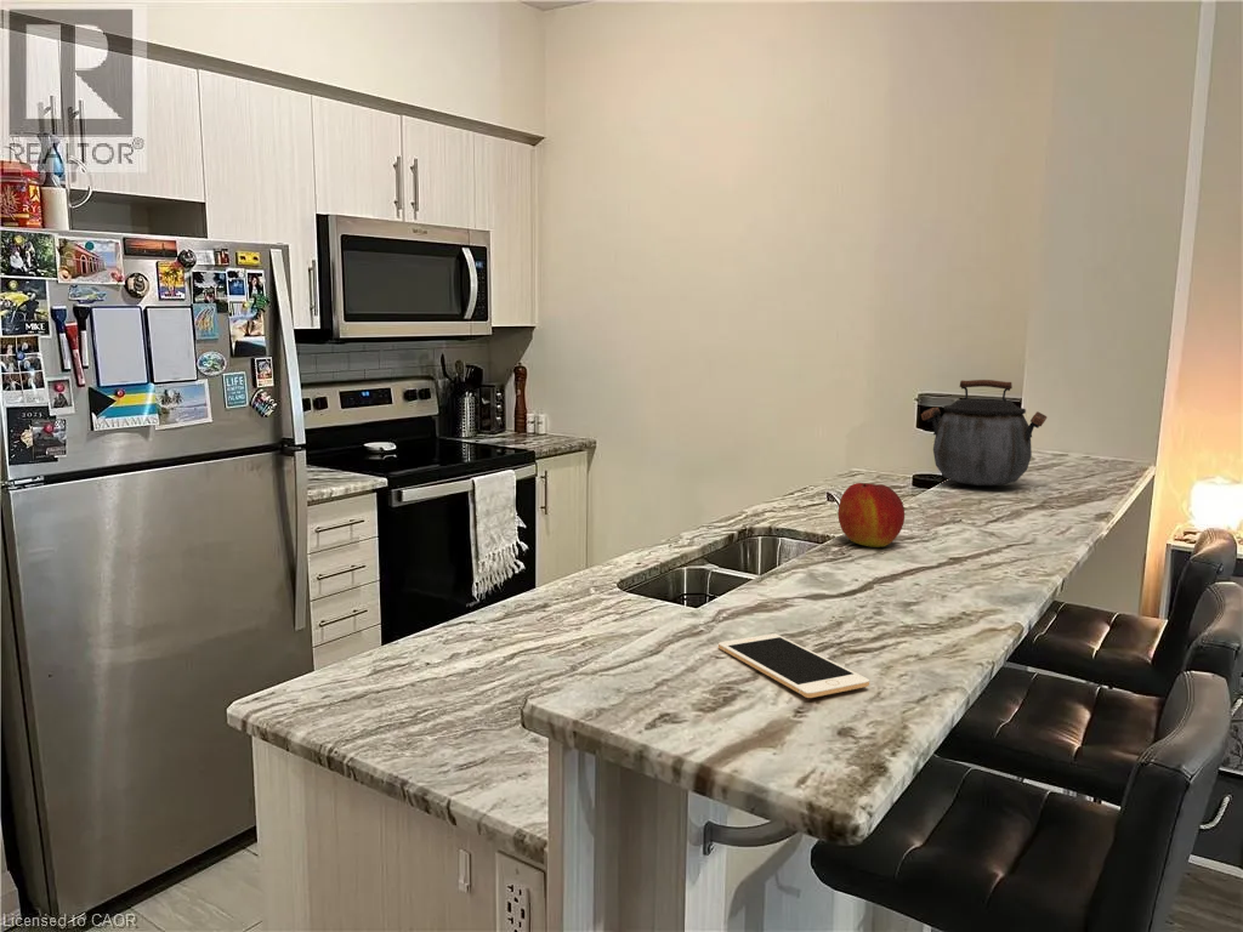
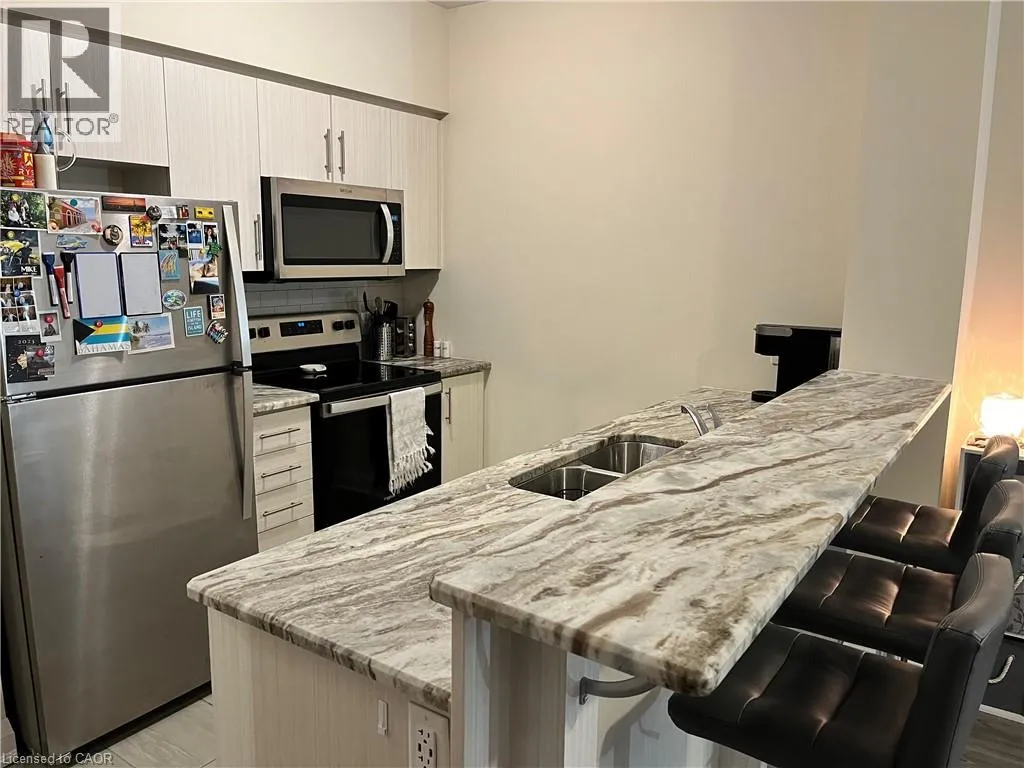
- cell phone [717,632,870,699]
- kettle [920,379,1048,487]
- apple [838,482,906,549]
